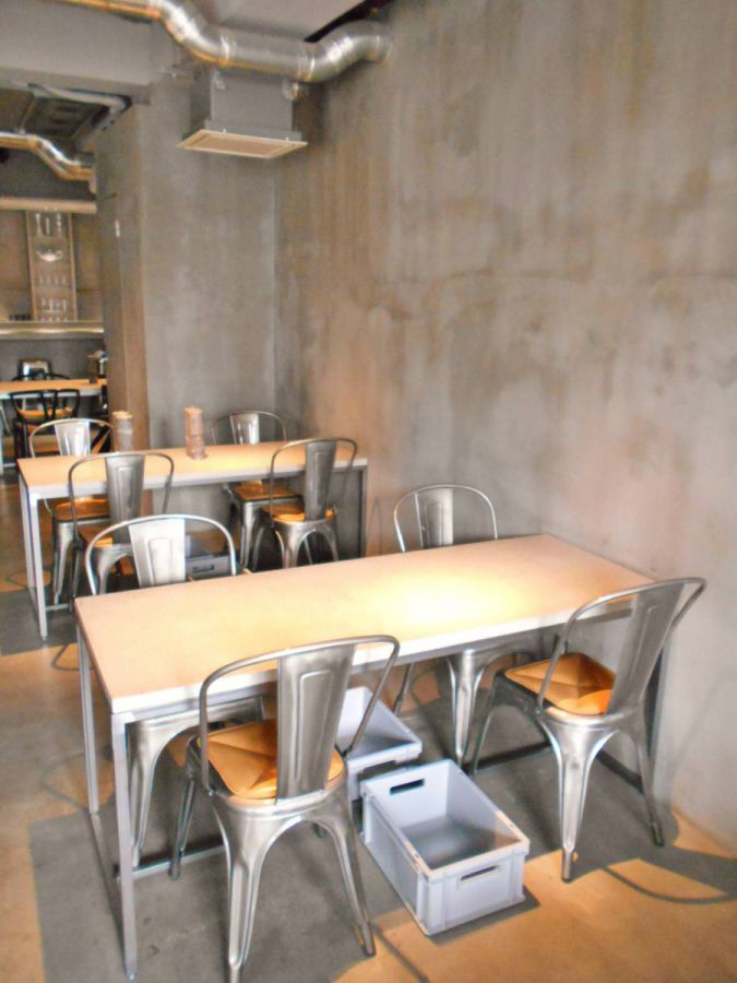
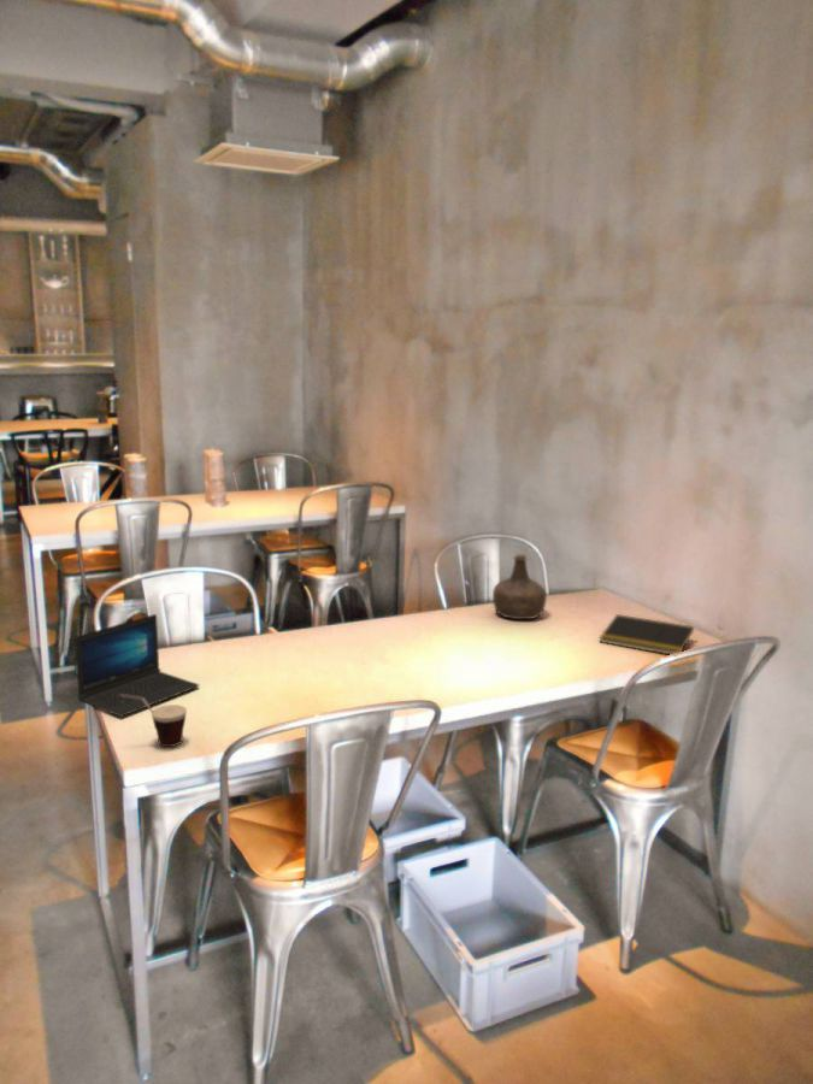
+ laptop [73,613,200,718]
+ bottle [491,553,548,620]
+ cup [120,694,188,748]
+ notepad [599,613,695,655]
